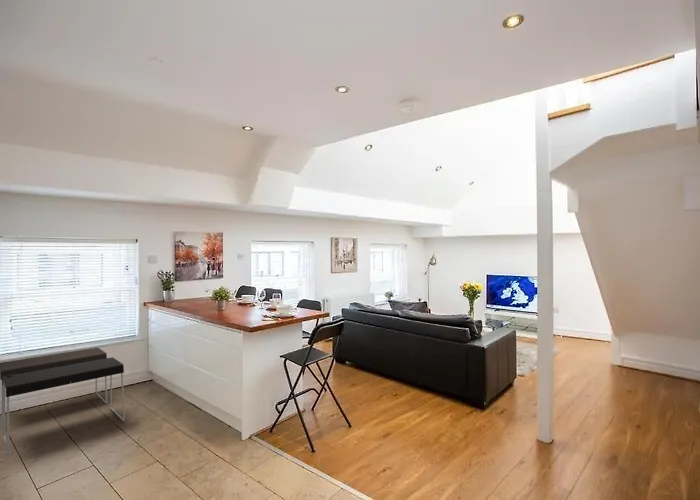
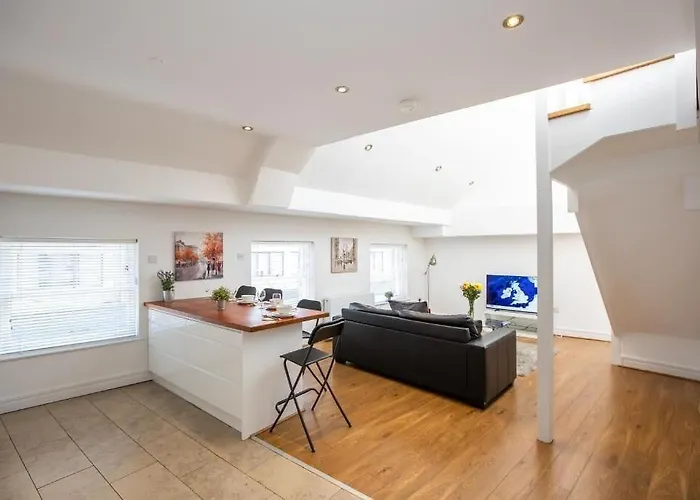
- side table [0,347,126,456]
